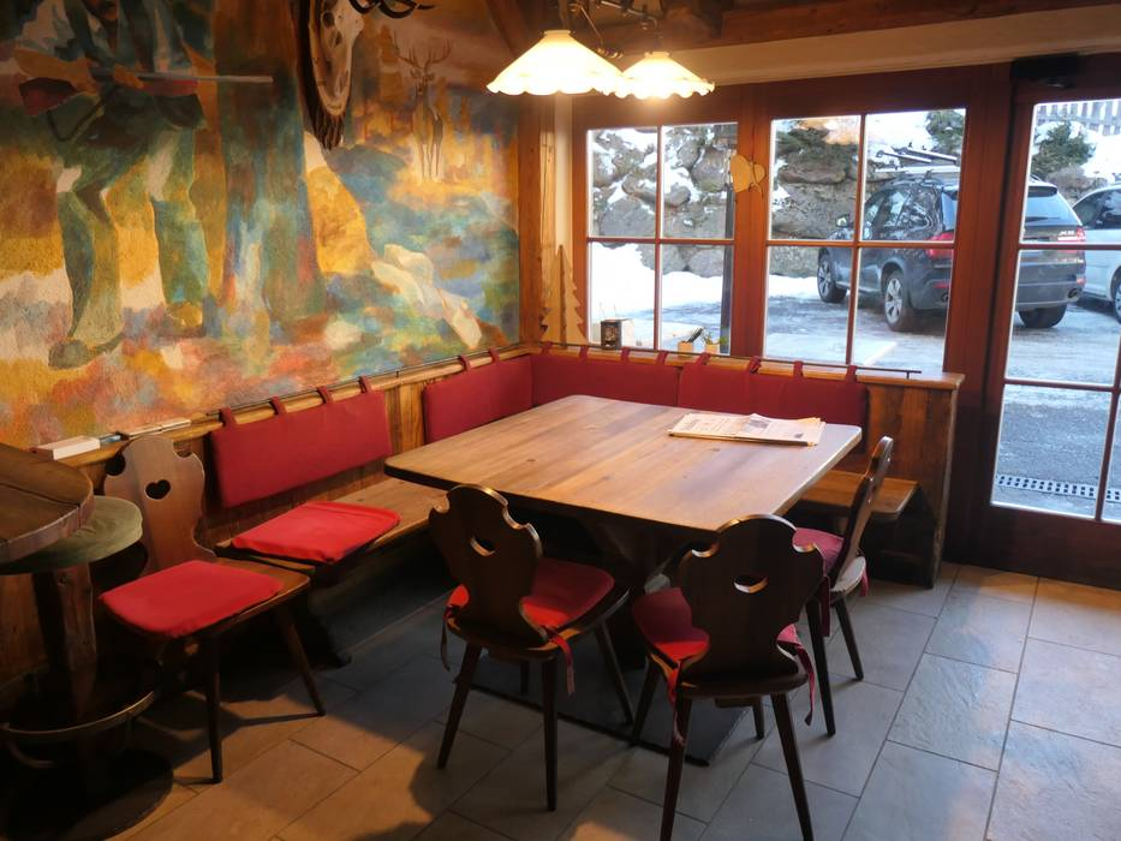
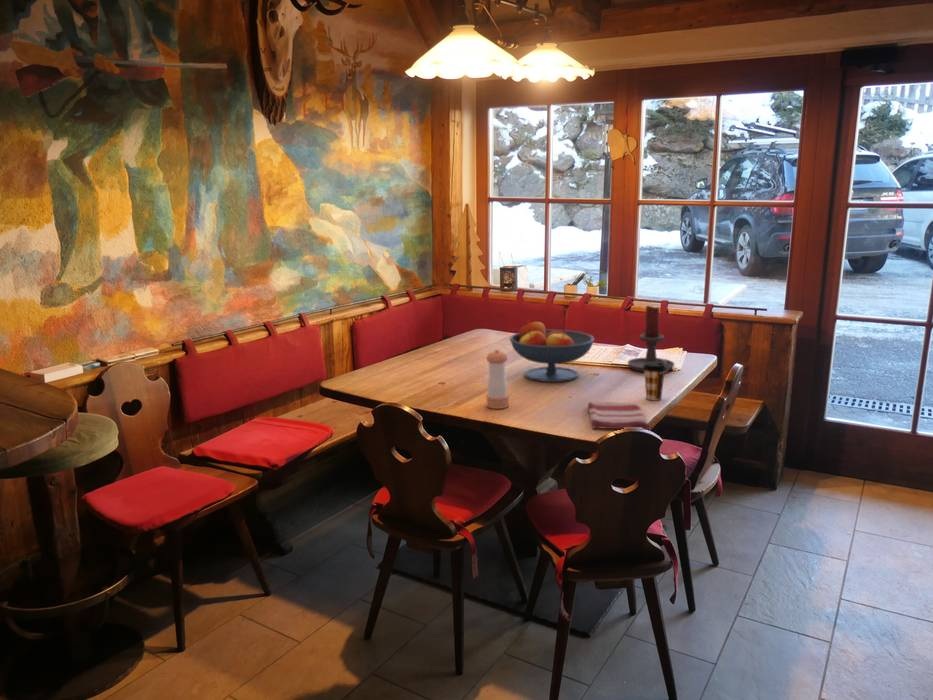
+ pepper shaker [485,349,509,410]
+ candle holder [627,305,675,374]
+ dish towel [587,400,650,430]
+ fruit bowl [509,321,596,383]
+ coffee cup [643,362,666,401]
